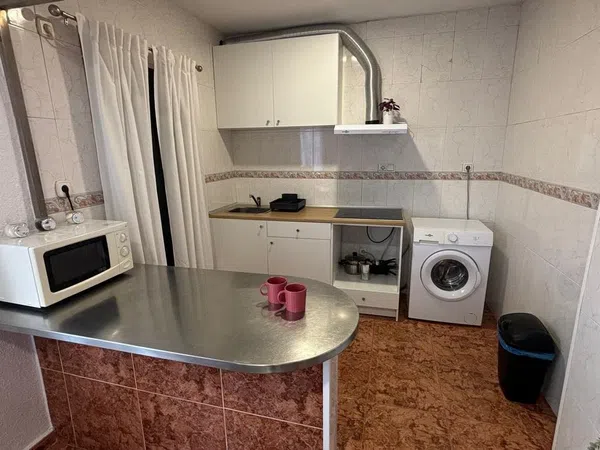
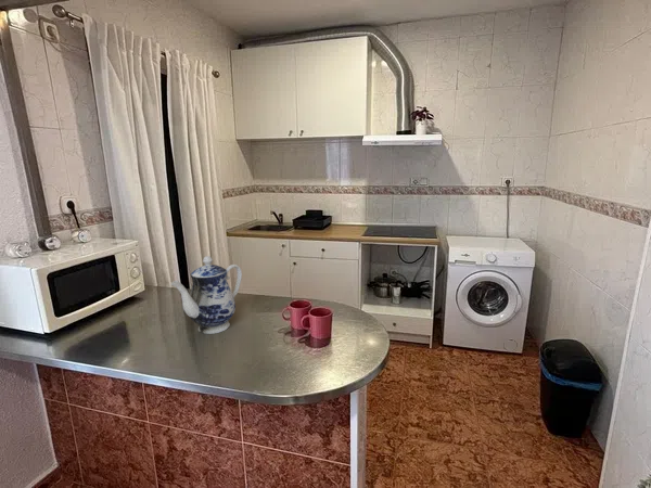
+ teapot [170,255,243,335]
